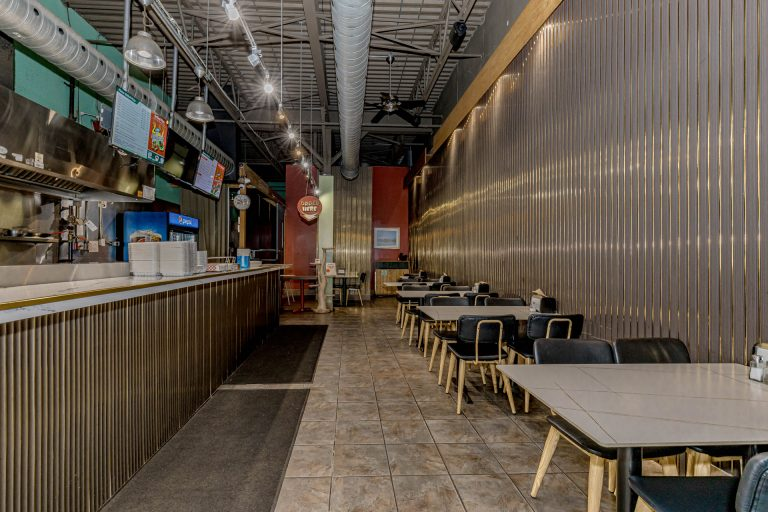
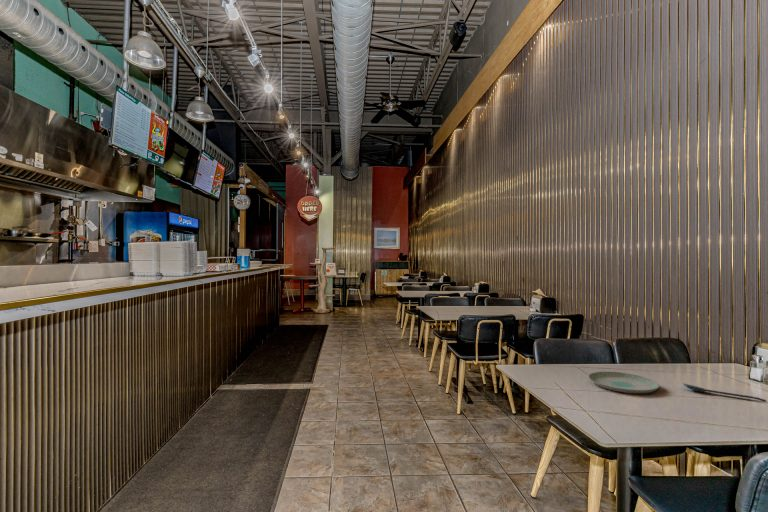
+ spoon [682,382,767,403]
+ plate [587,371,660,395]
